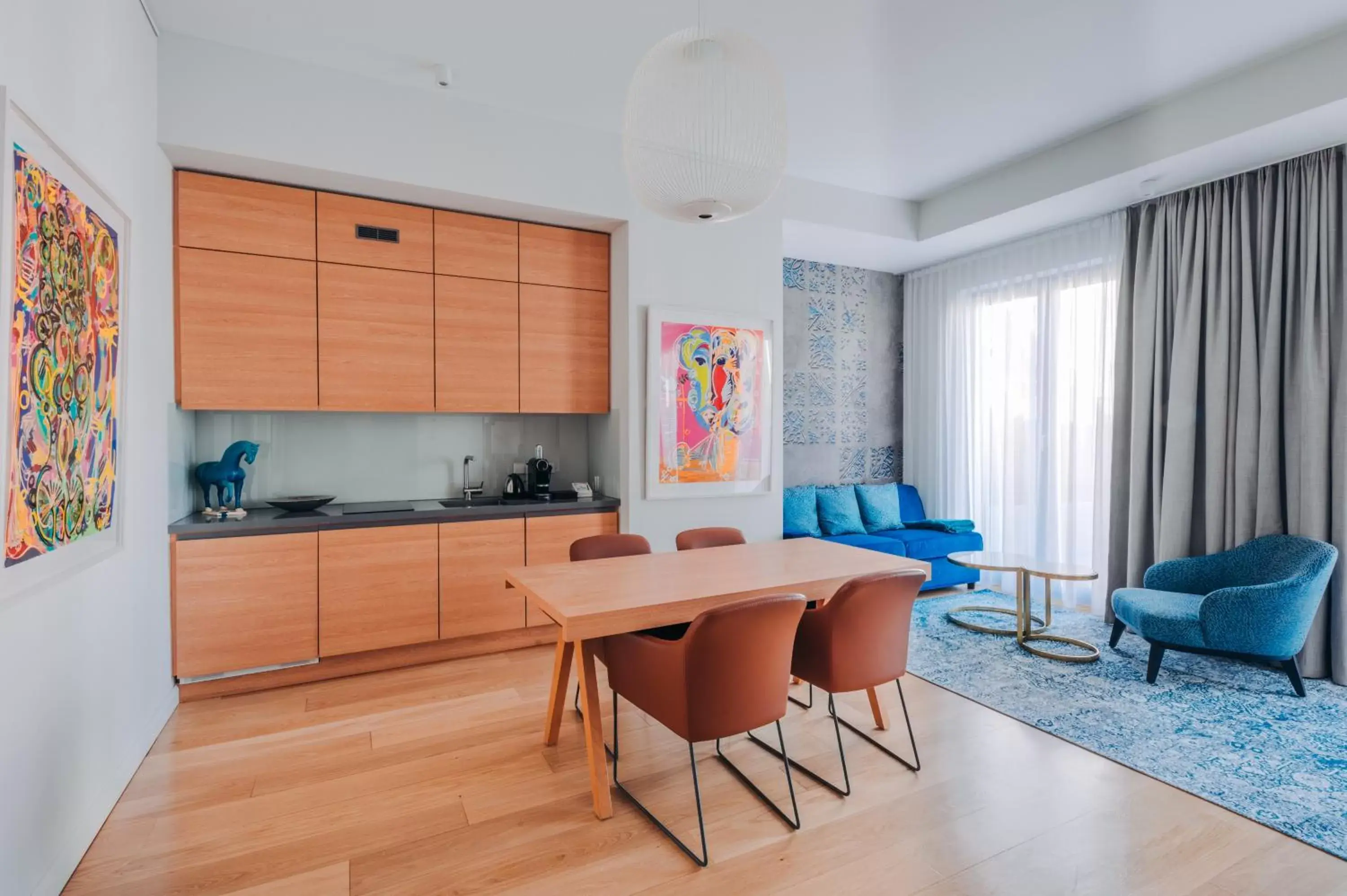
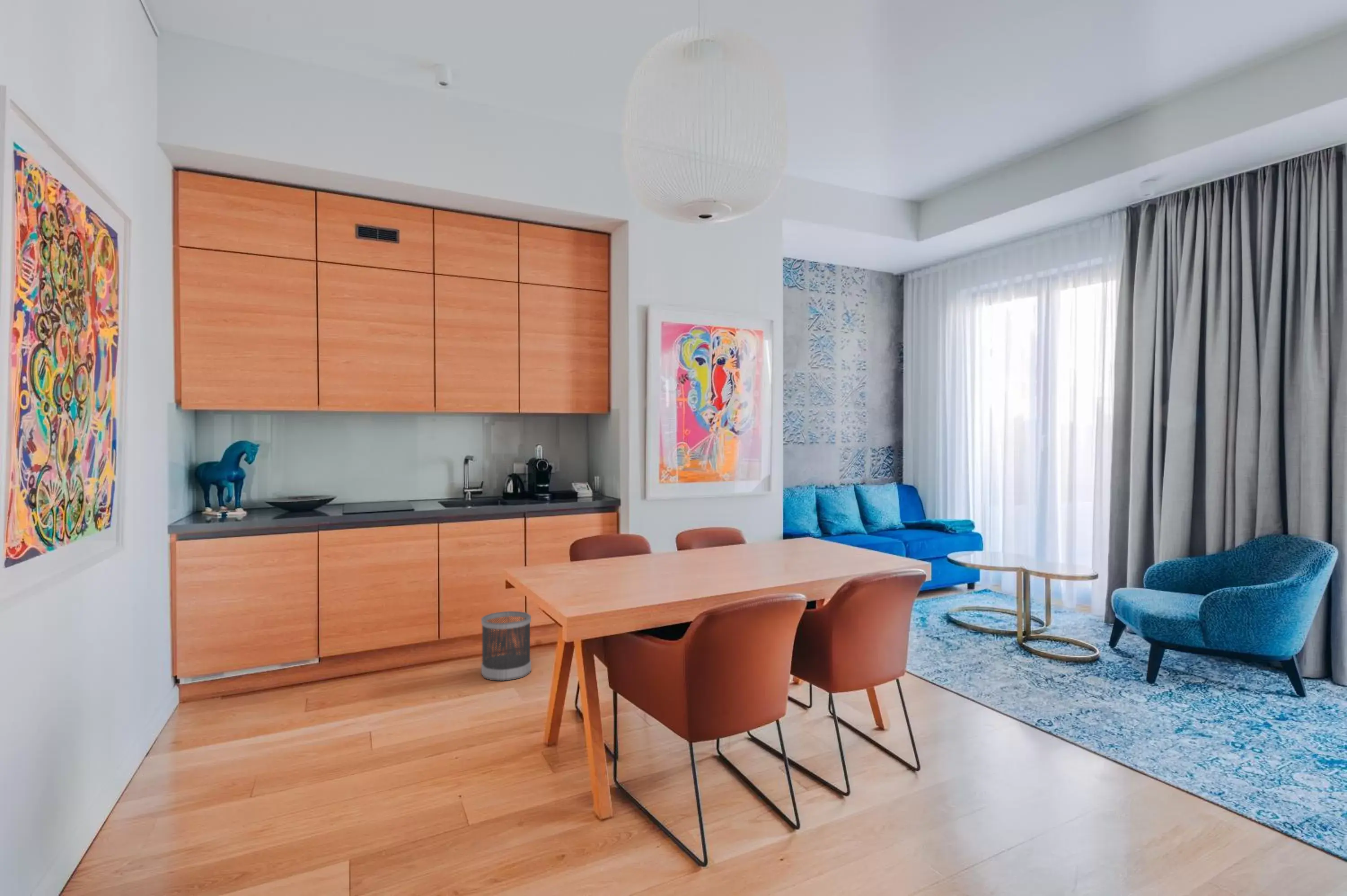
+ wastebasket [481,611,532,681]
